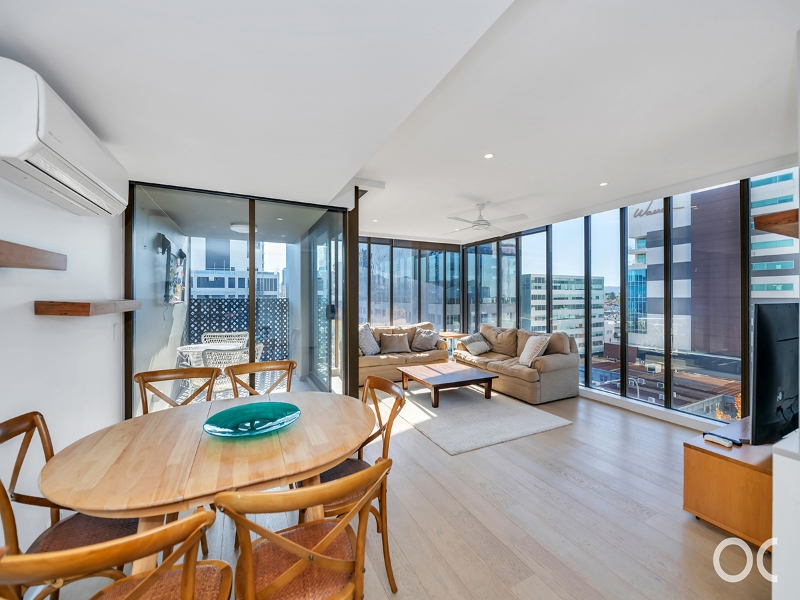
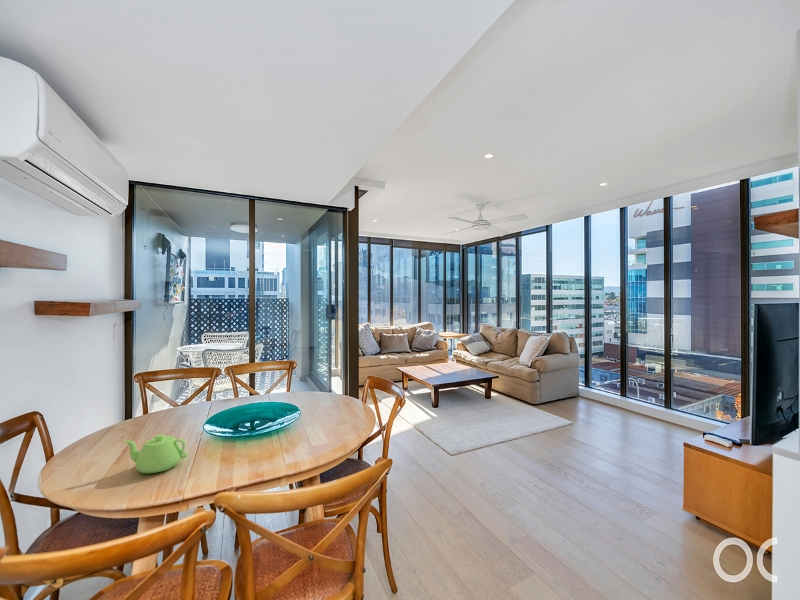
+ teapot [123,434,188,474]
